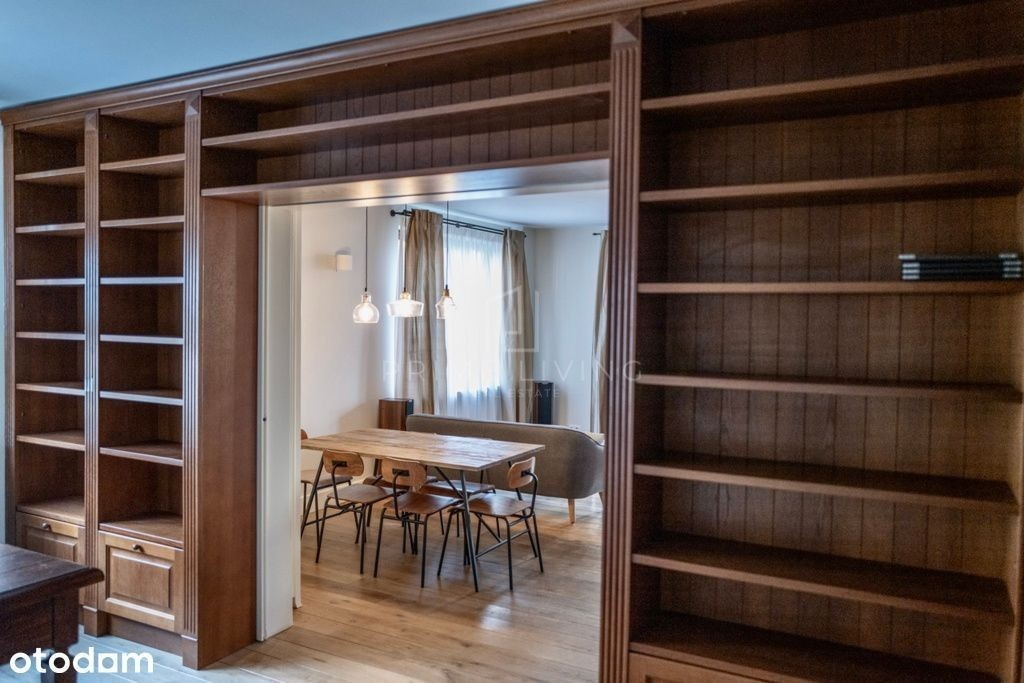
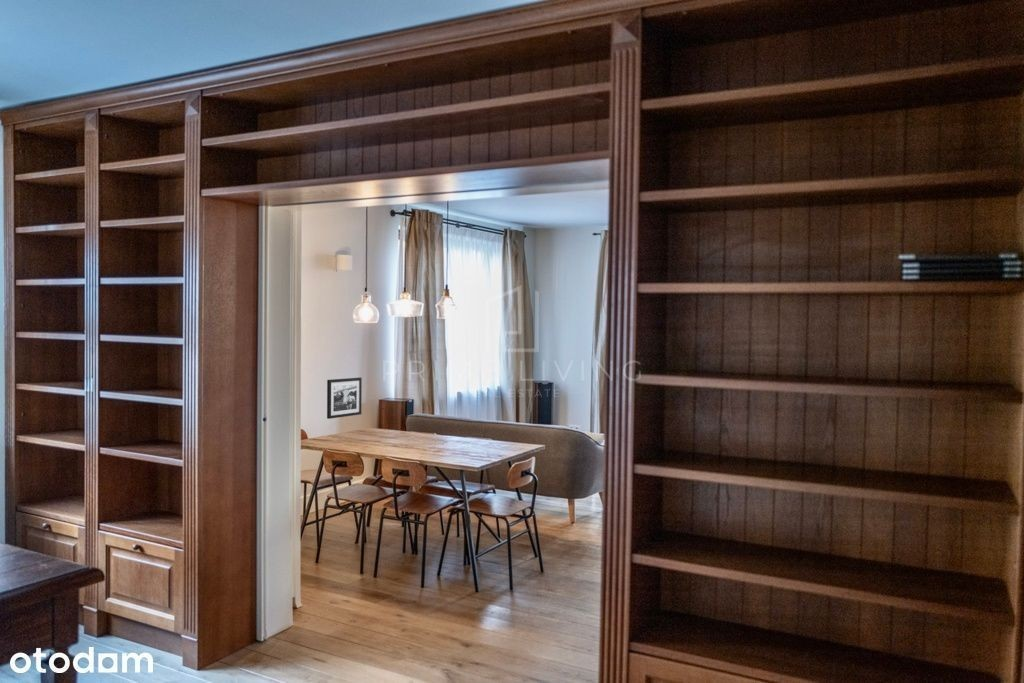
+ picture frame [326,377,363,420]
